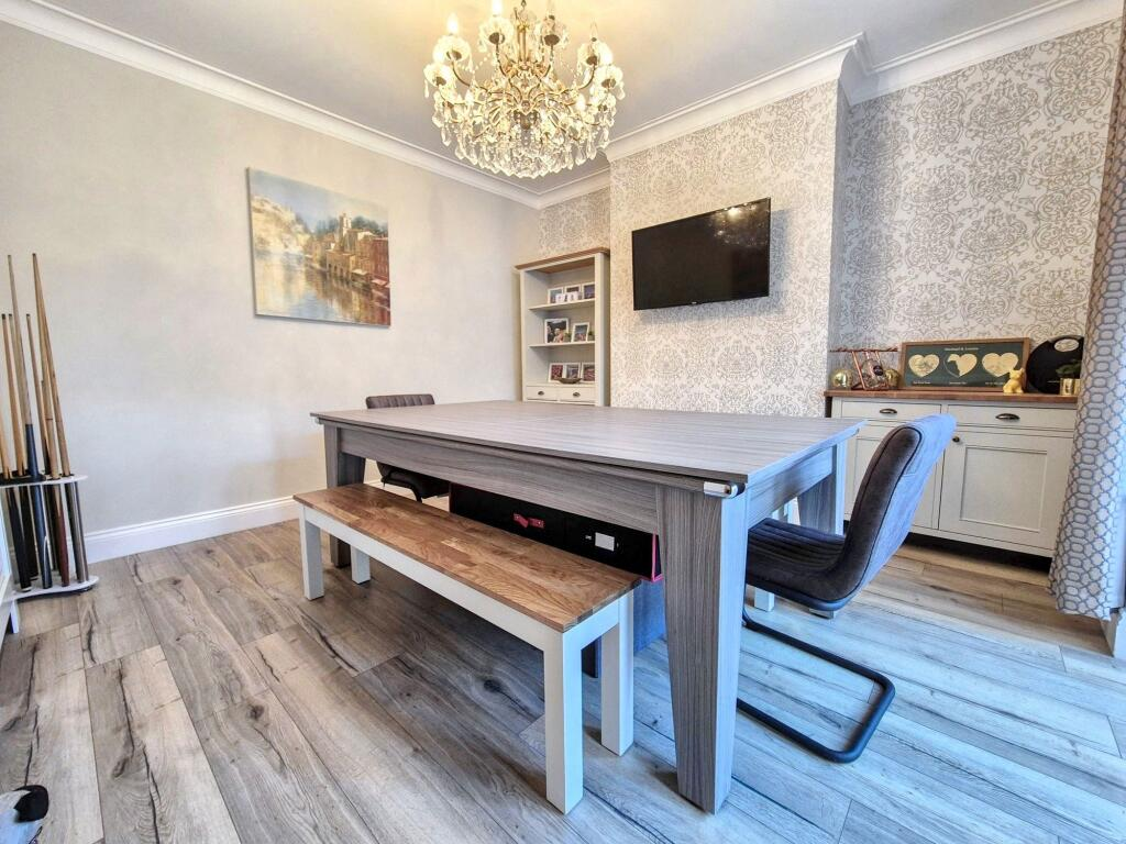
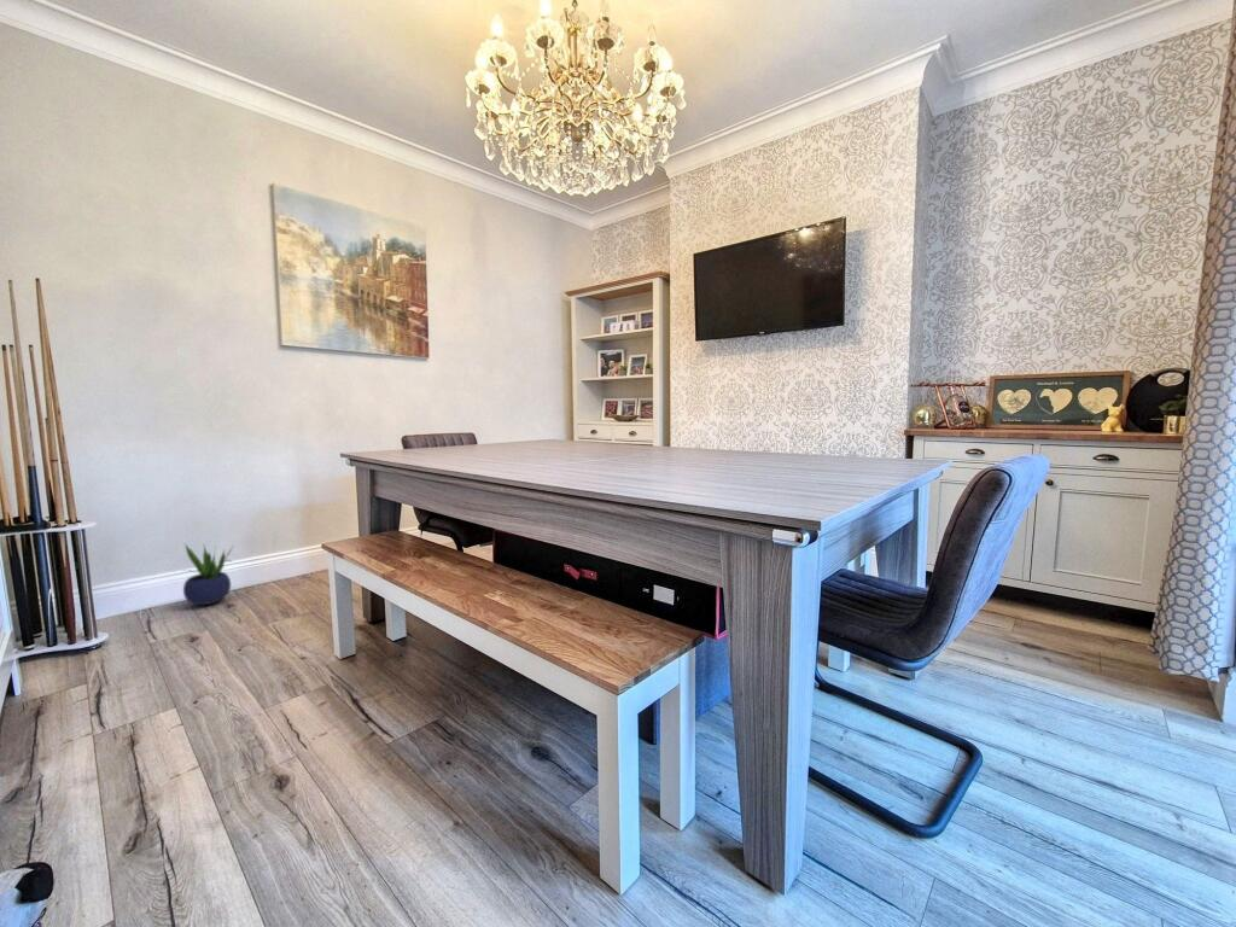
+ potted plant [182,542,234,606]
